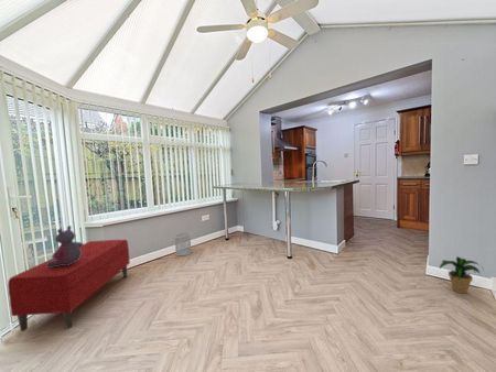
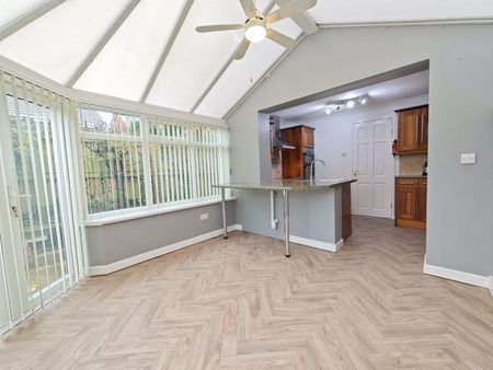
- stuffed bear [46,225,84,267]
- potted plant [439,255,485,295]
- bench [7,239,131,332]
- wastebasket [173,231,193,256]
